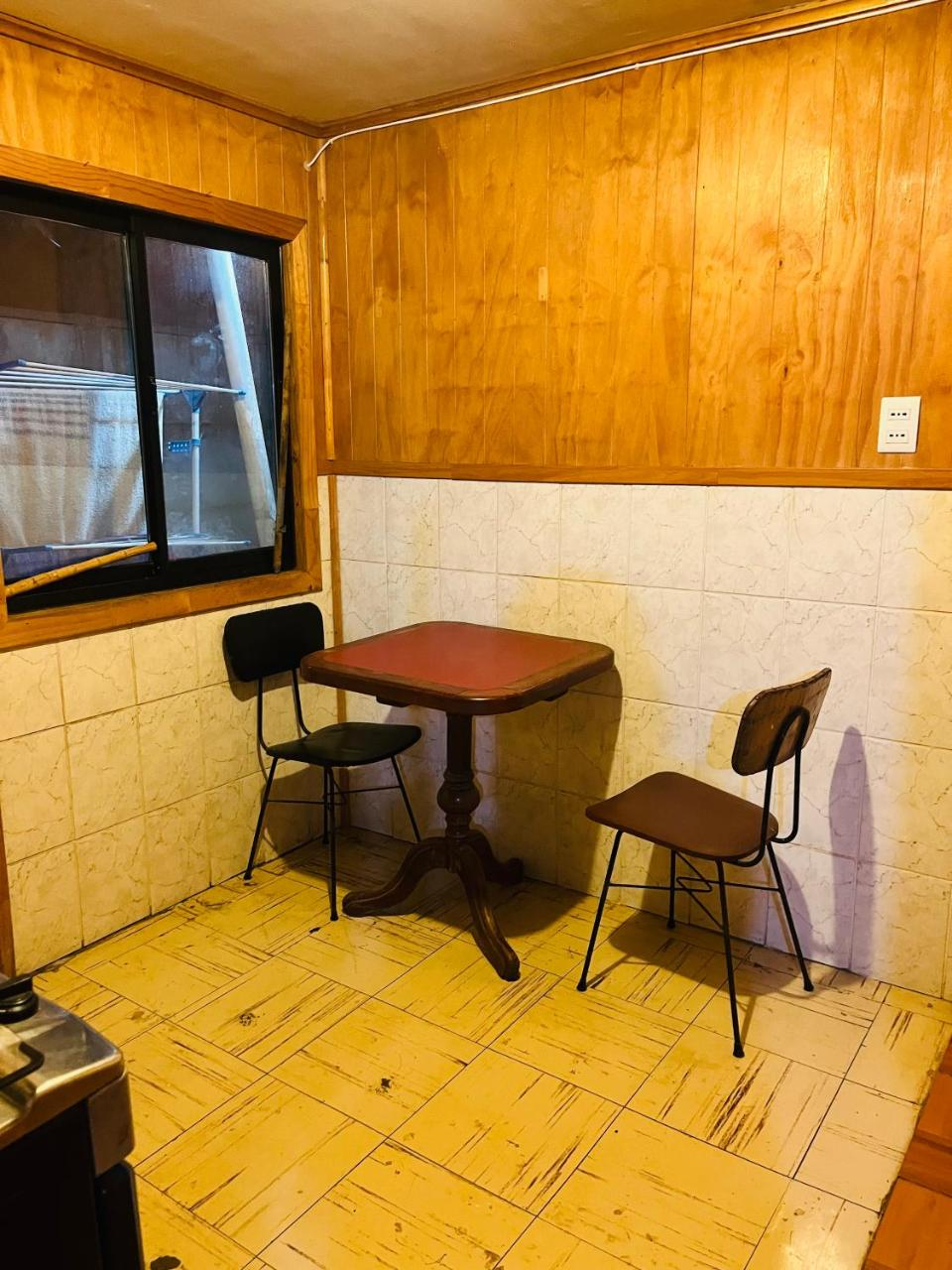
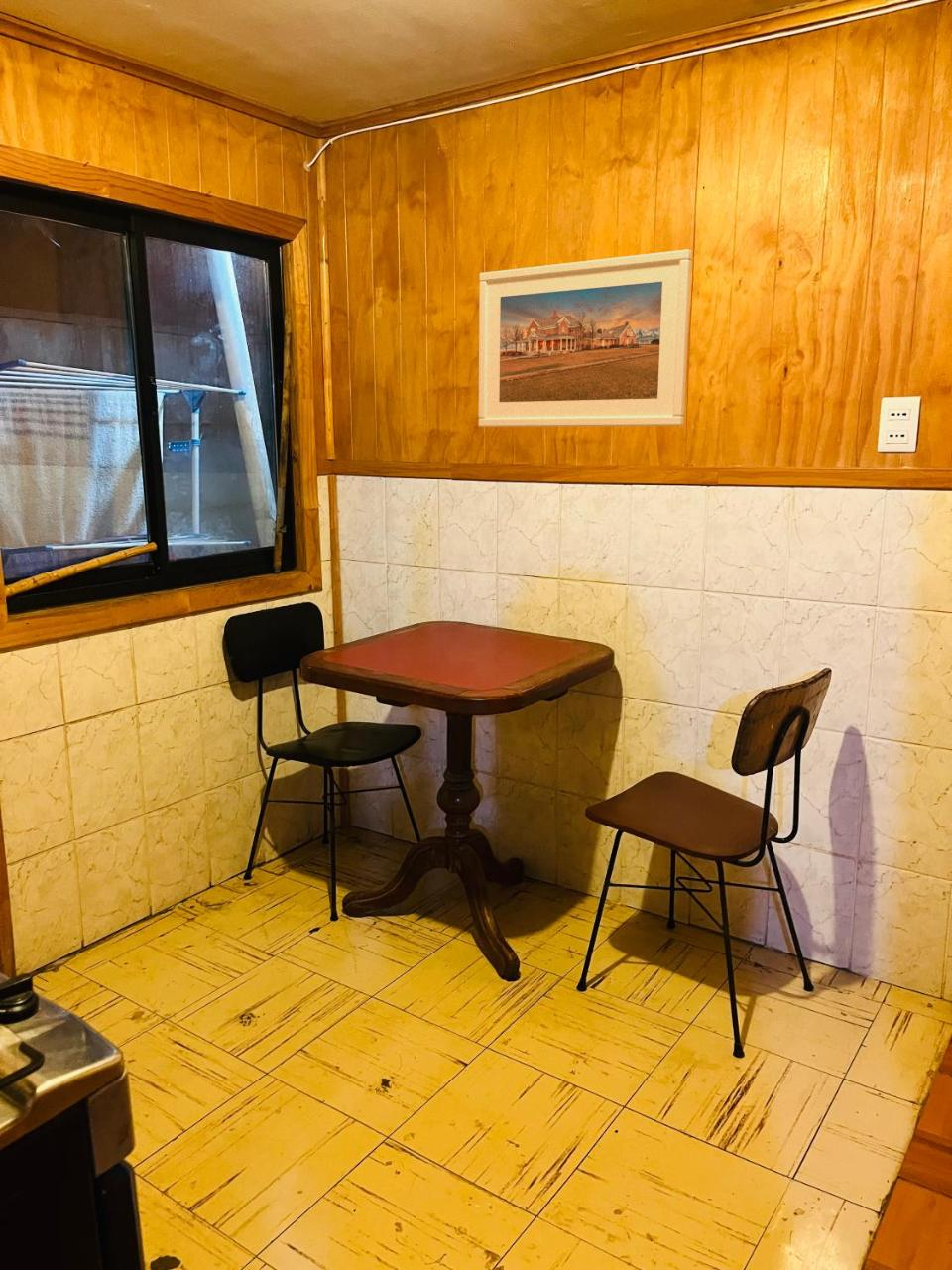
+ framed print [478,249,693,428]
